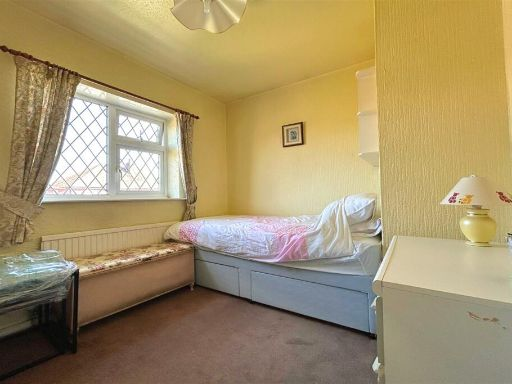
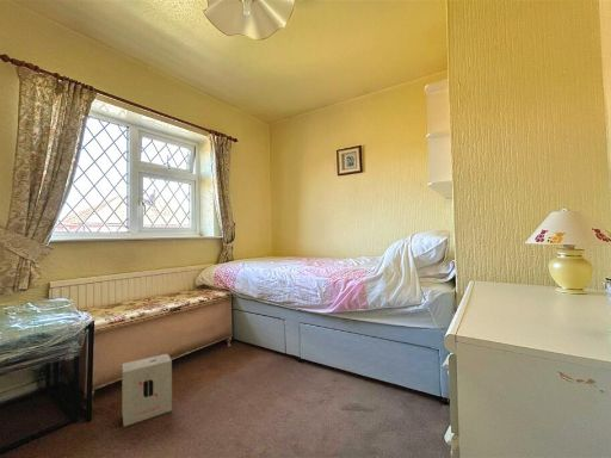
+ cardboard box [121,352,173,427]
